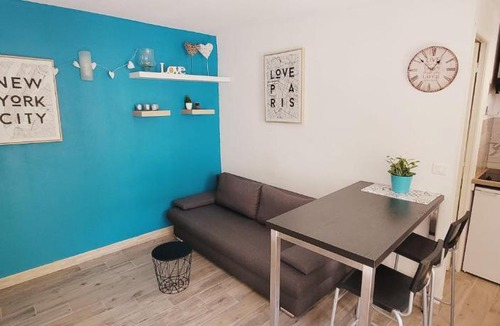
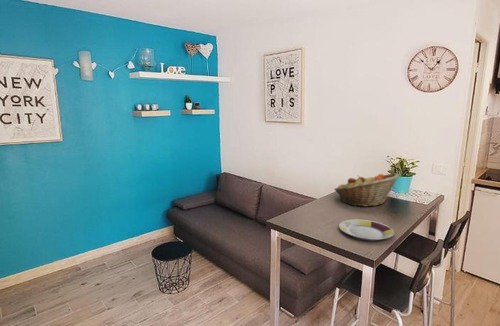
+ plate [338,219,395,241]
+ fruit basket [333,172,400,207]
